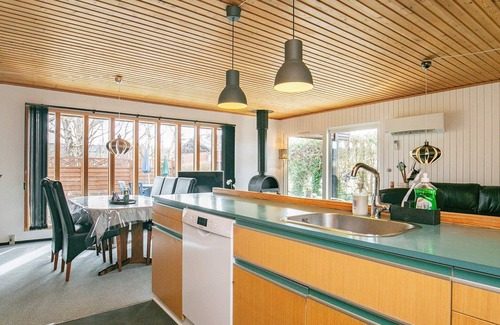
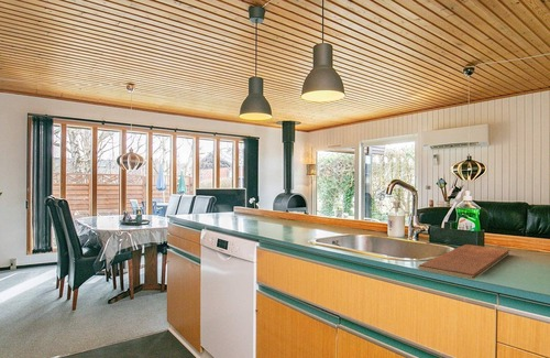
+ chopping board [417,243,510,281]
